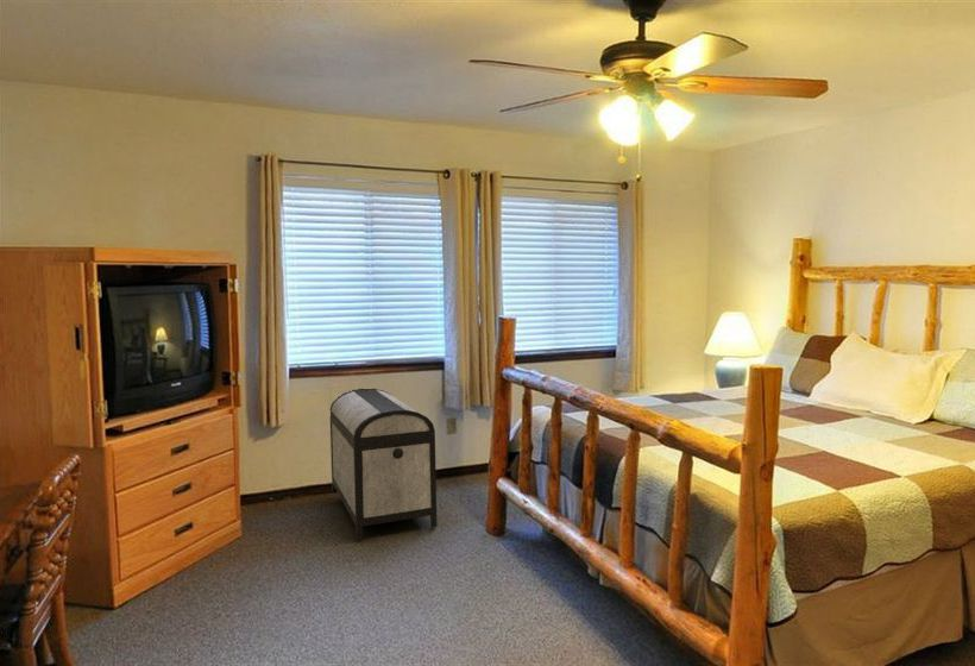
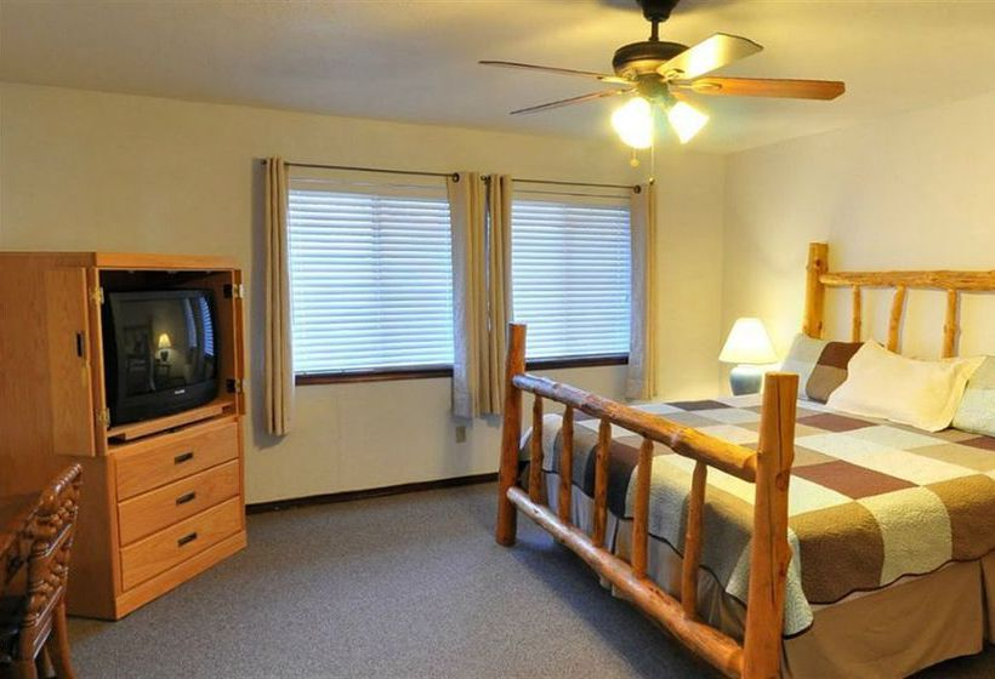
- storage chest [329,388,438,541]
